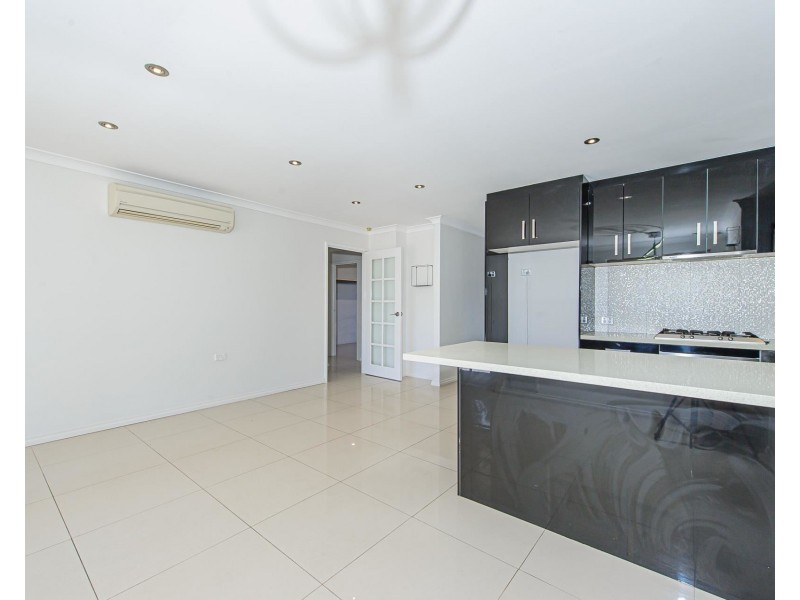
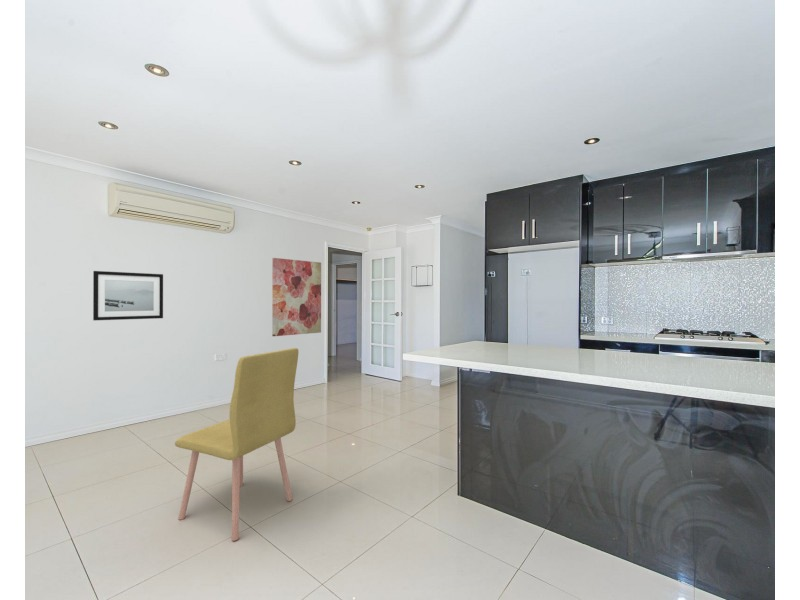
+ wall art [92,270,164,321]
+ chair [174,347,299,542]
+ wall art [271,257,322,337]
